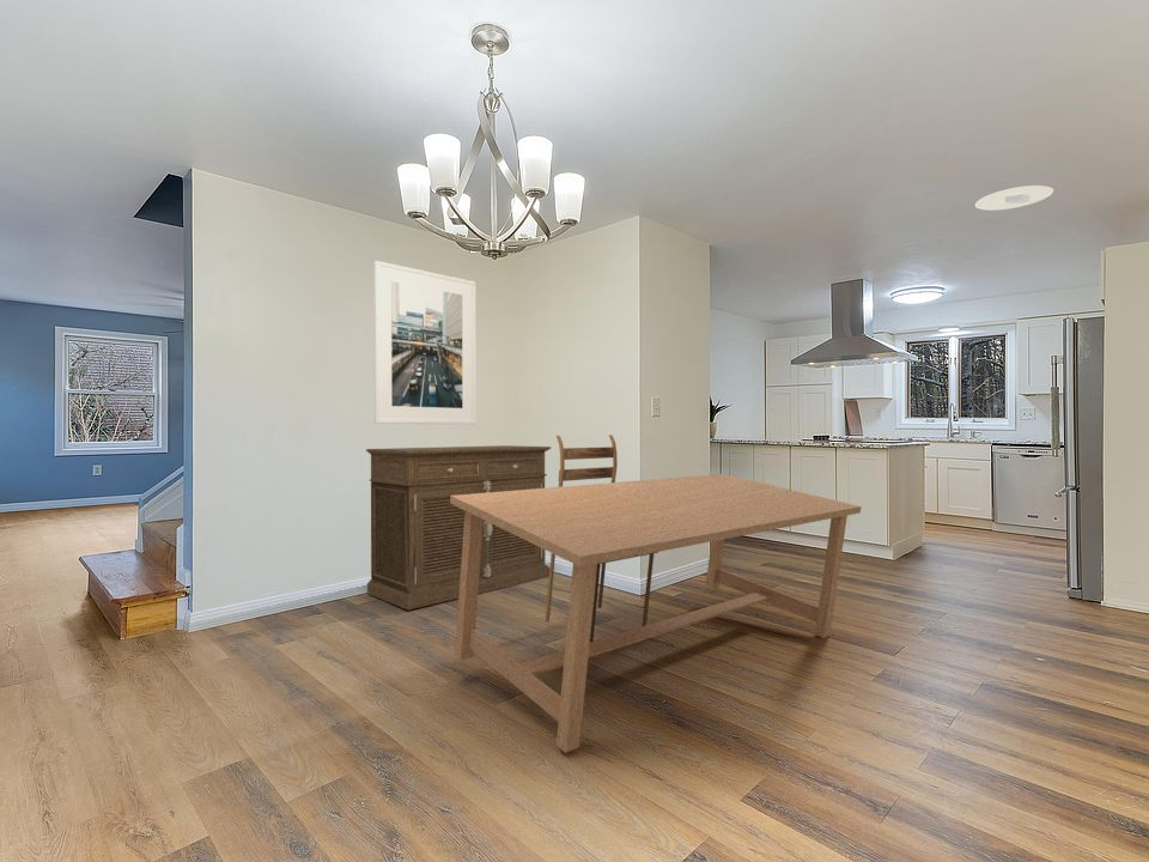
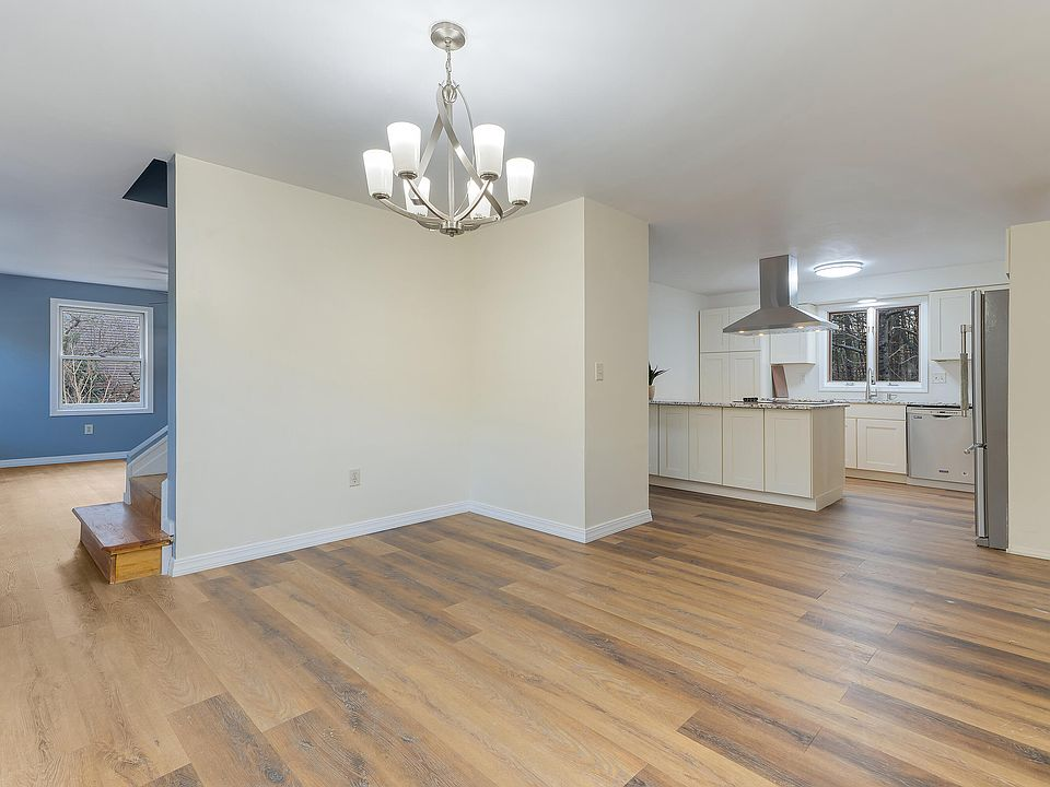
- cabinet [365,444,552,612]
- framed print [372,260,478,425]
- recessed light [974,184,1054,212]
- kitchen table [450,433,863,754]
